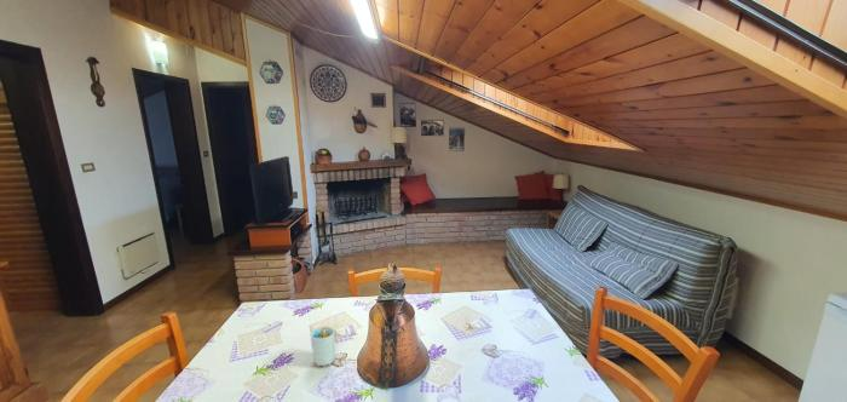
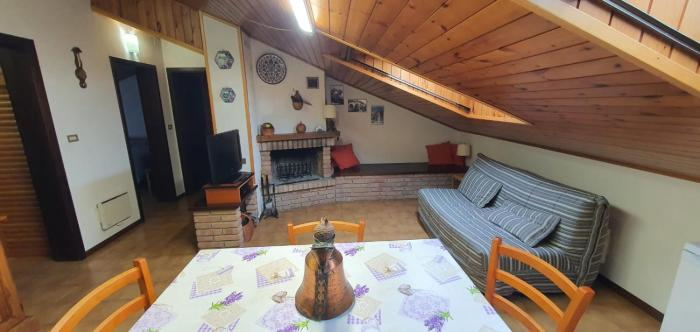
- cup [310,326,336,368]
